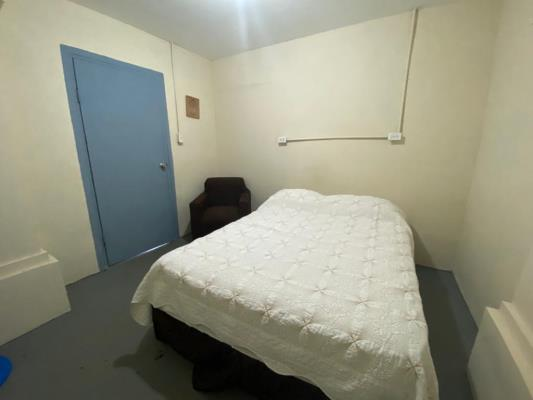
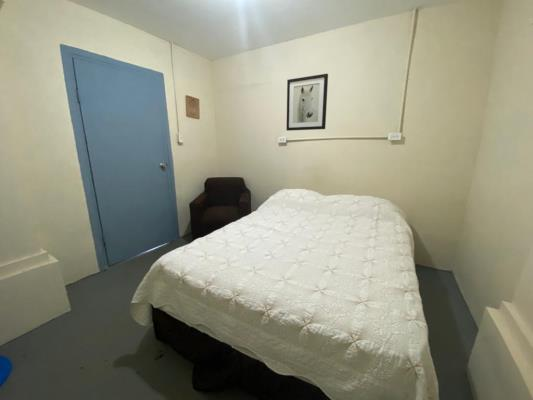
+ wall art [285,73,329,132]
